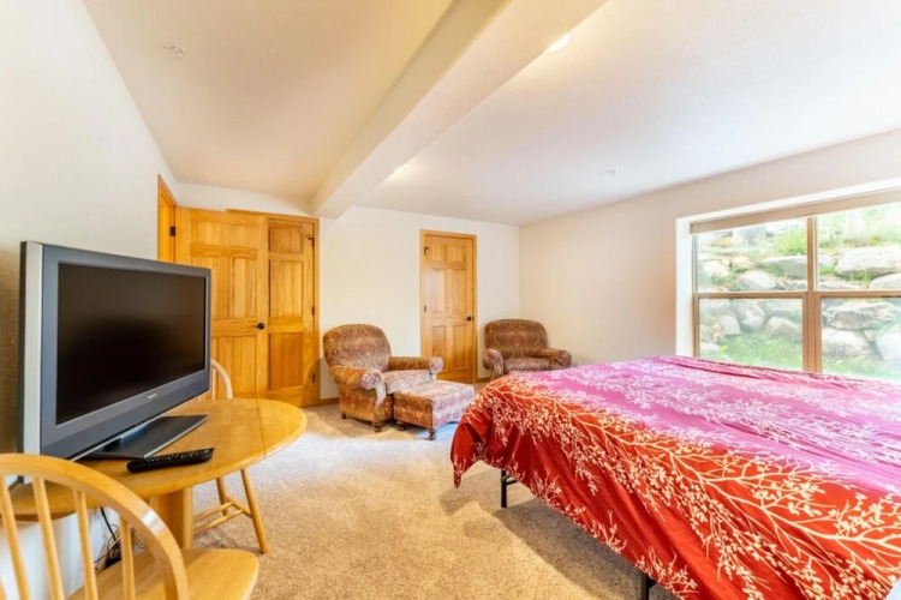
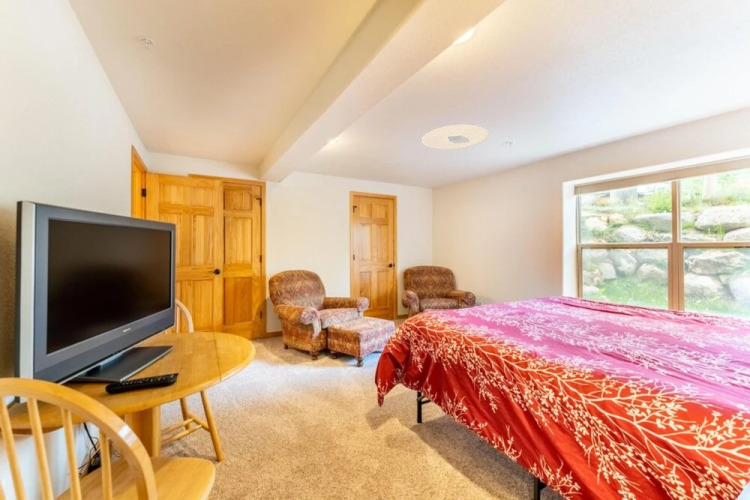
+ ceiling light [421,124,490,150]
